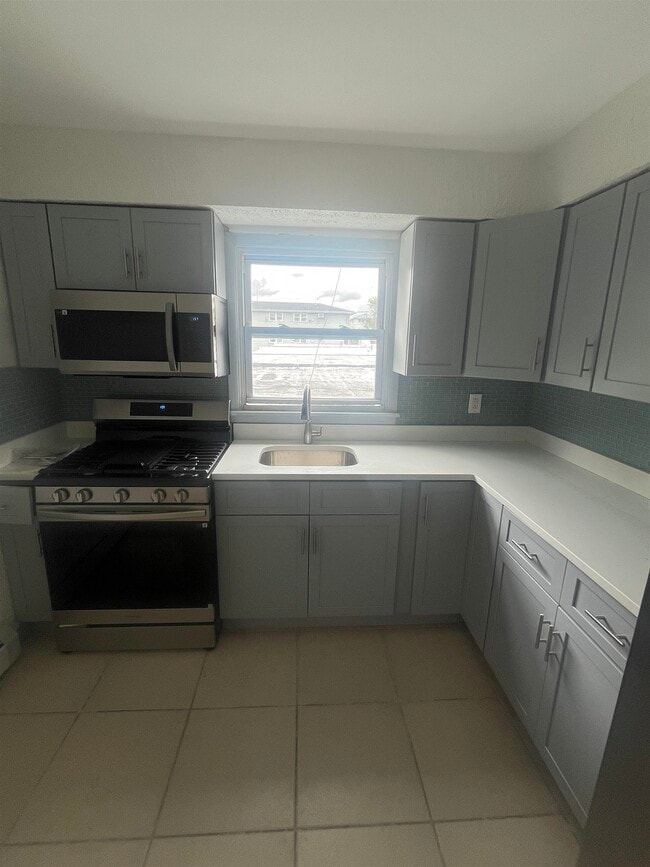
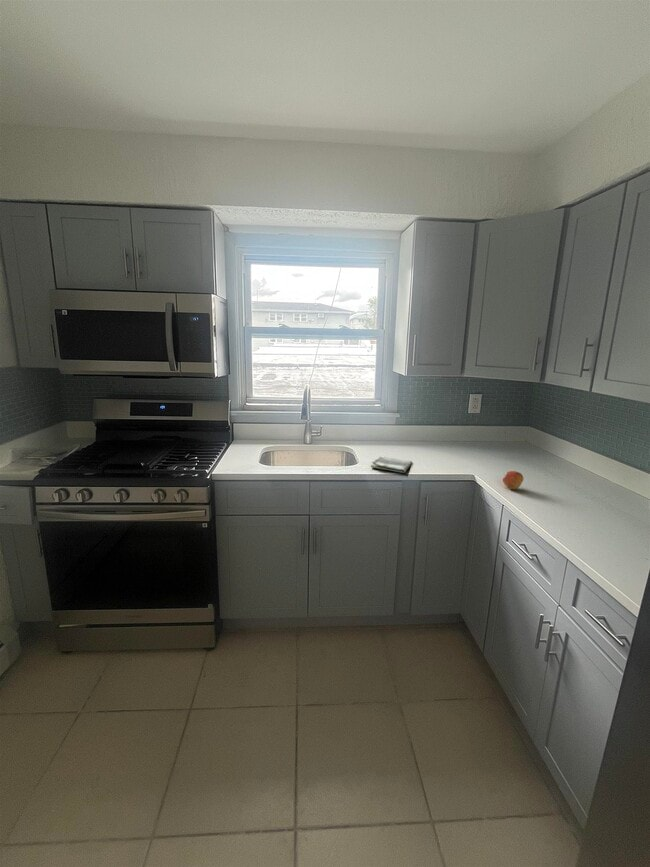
+ fruit [502,470,524,490]
+ dish towel [370,456,413,474]
